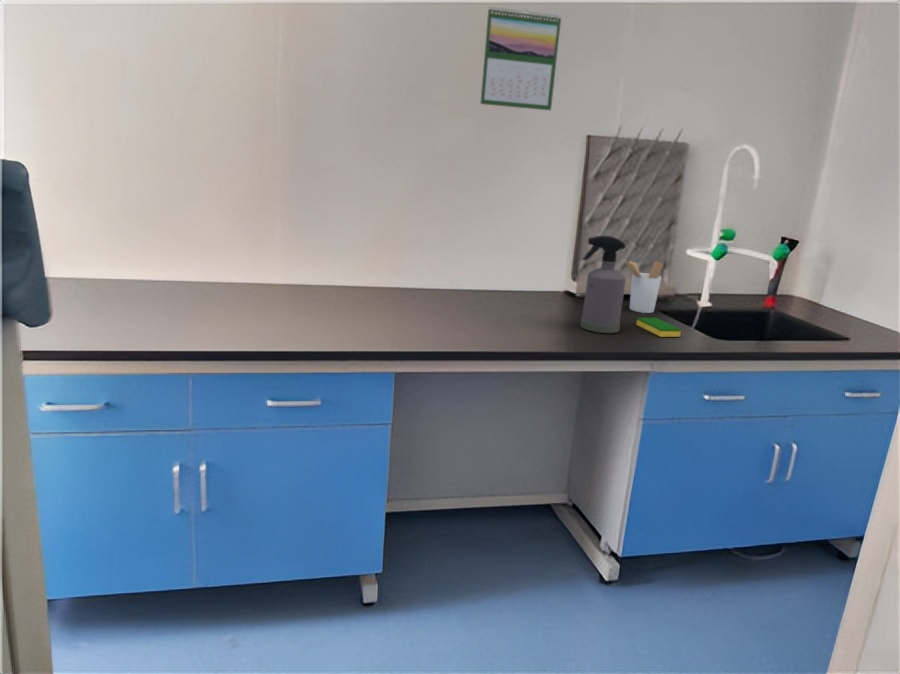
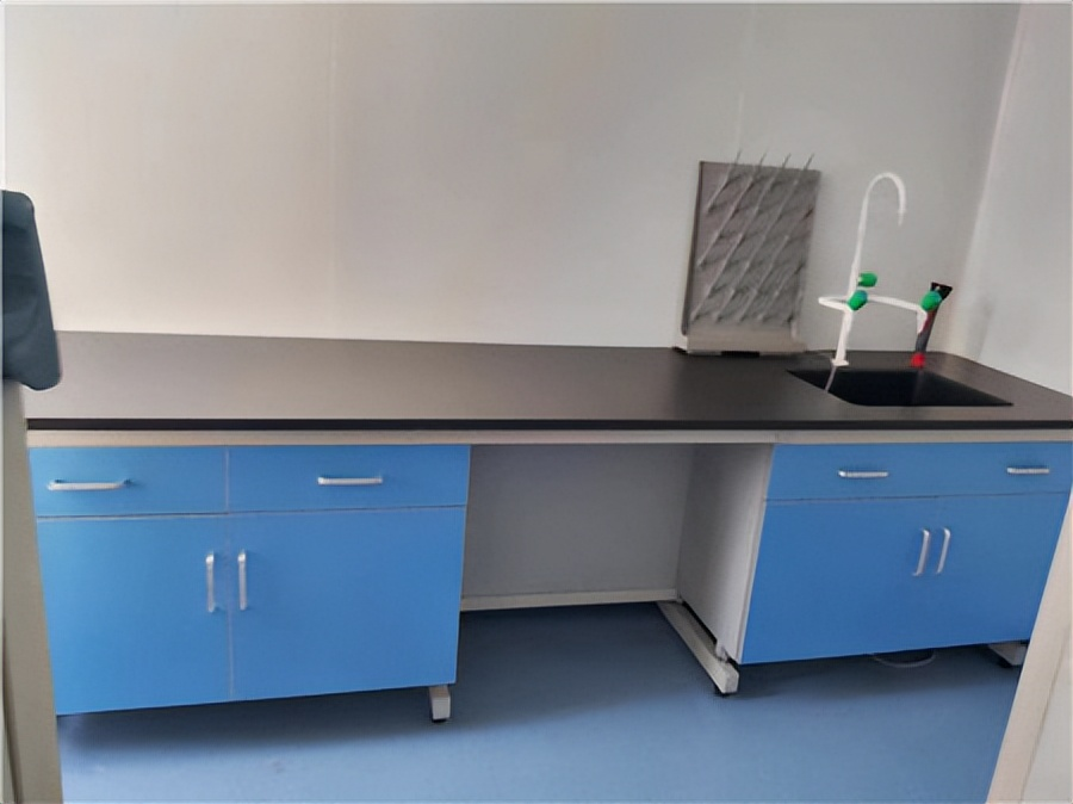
- spray bottle [579,235,627,334]
- utensil holder [622,258,665,314]
- calendar [479,6,562,111]
- dish sponge [635,317,682,338]
